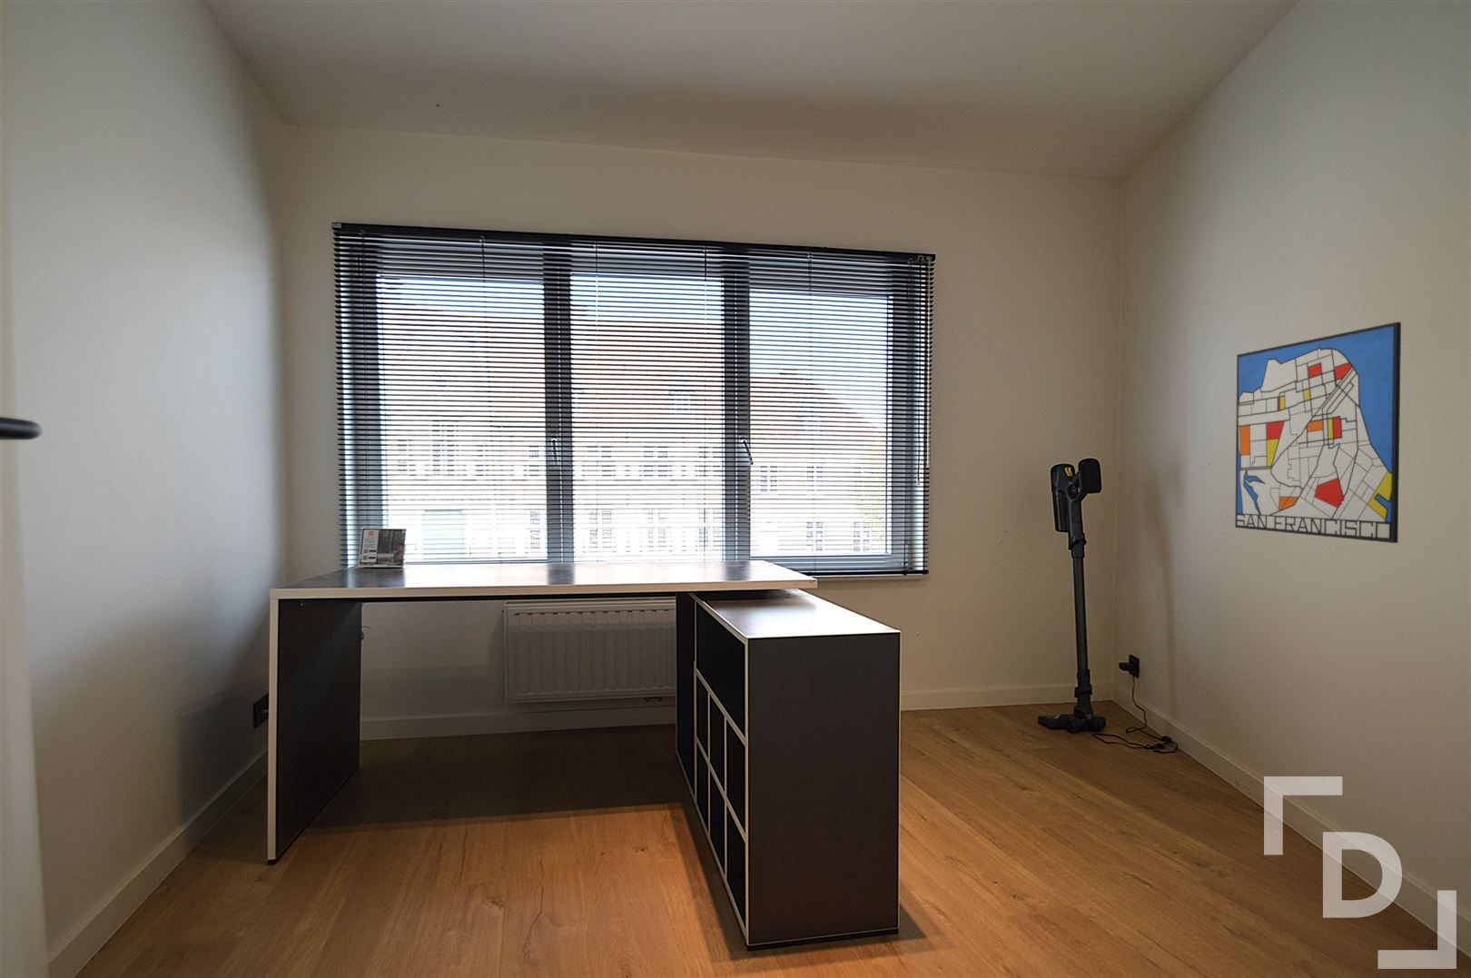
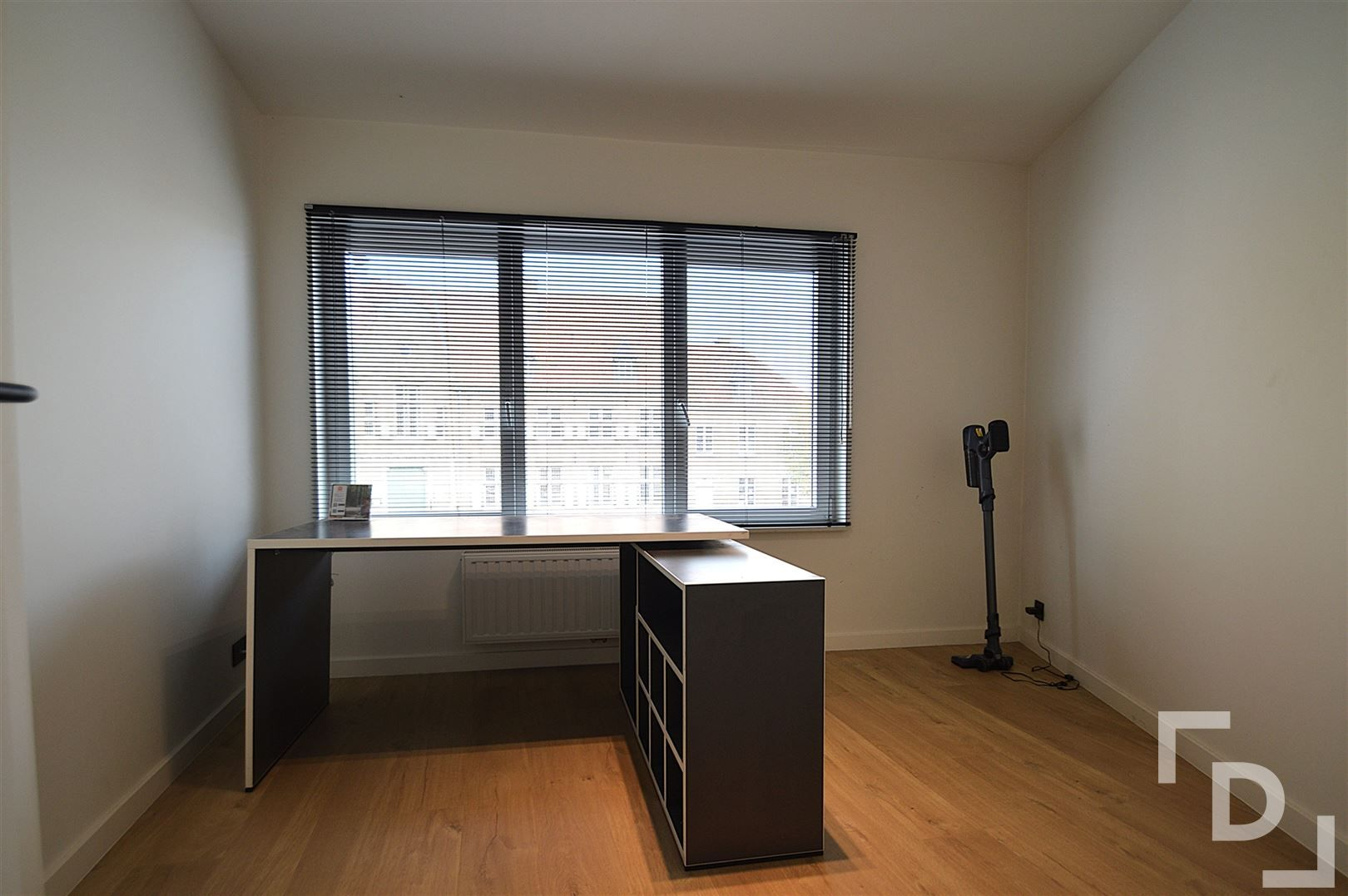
- wall art [1234,321,1402,544]
